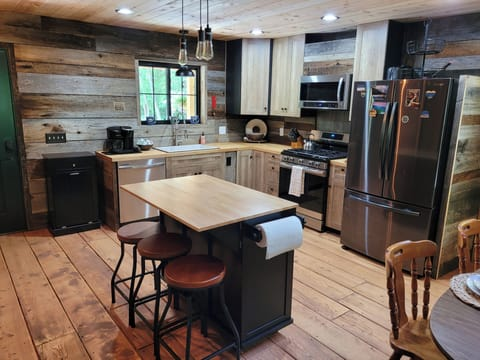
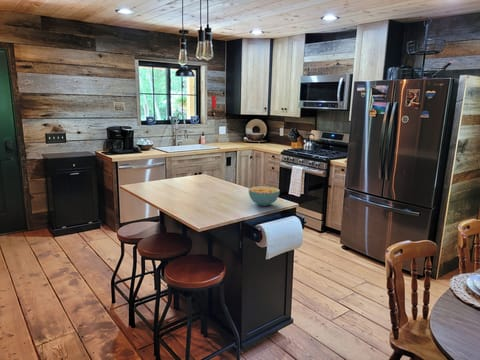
+ cereal bowl [248,185,281,207]
